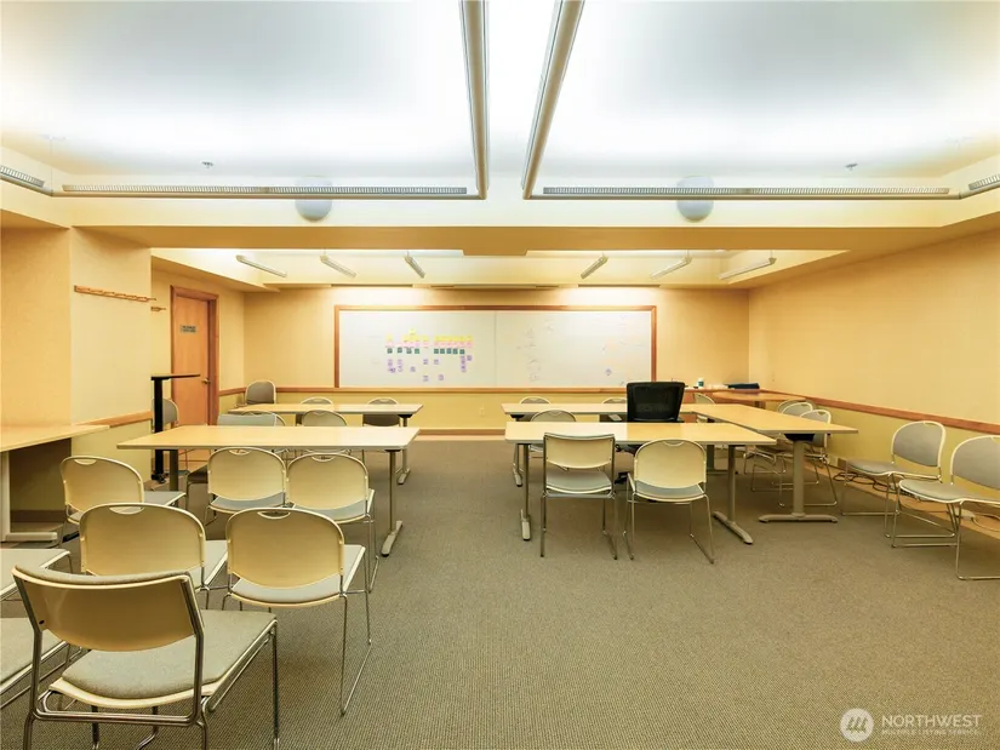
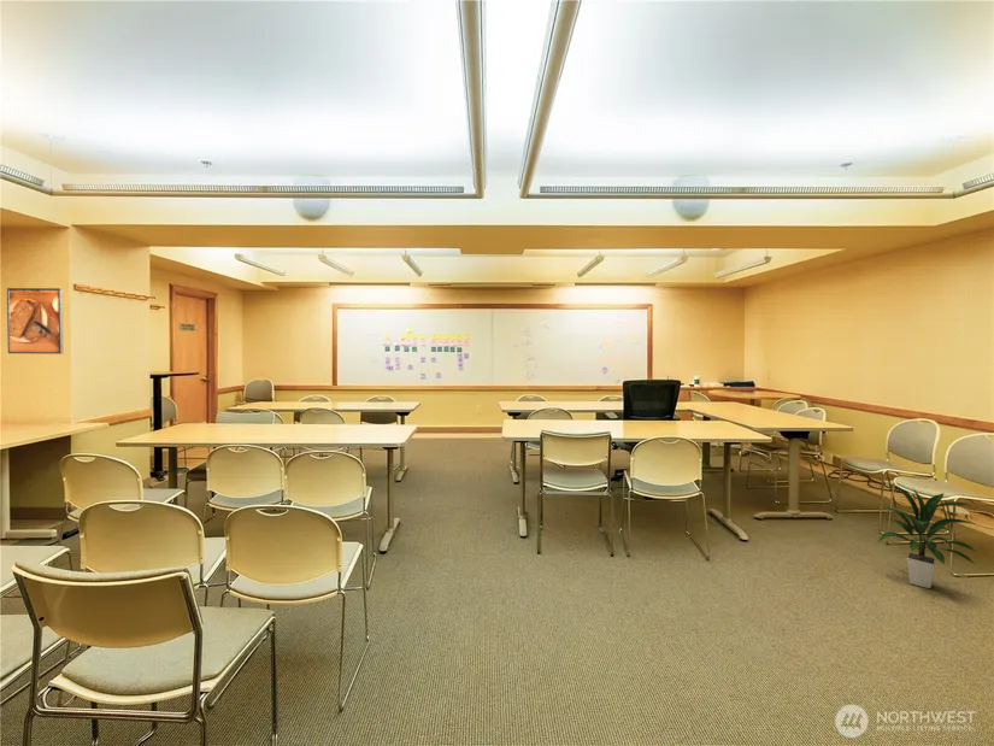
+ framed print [6,287,64,356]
+ indoor plant [875,483,978,589]
